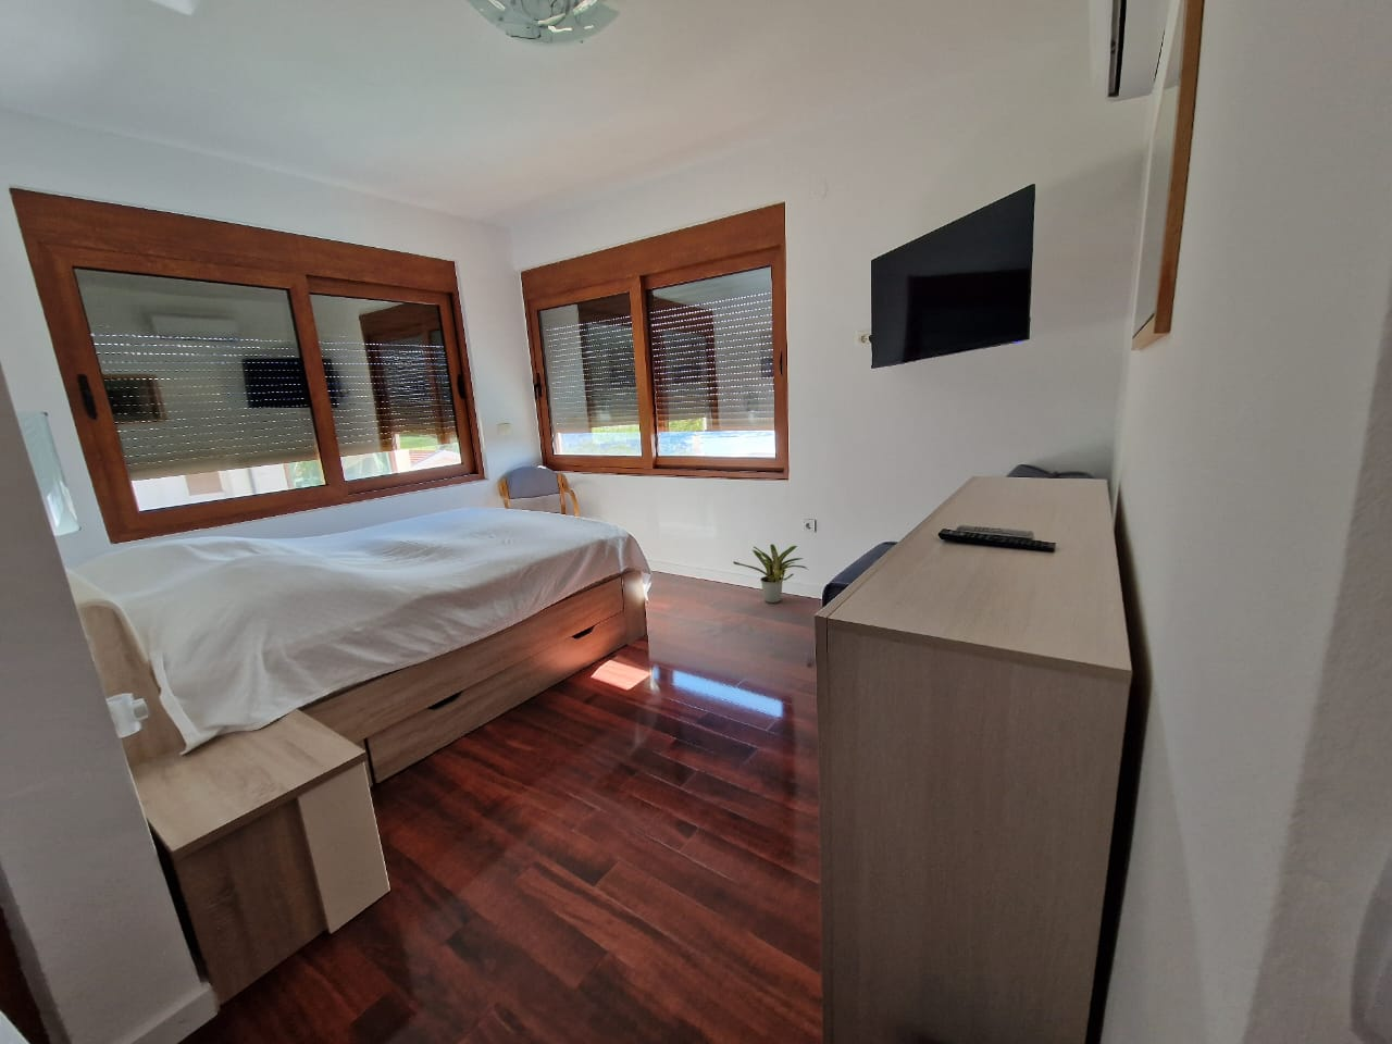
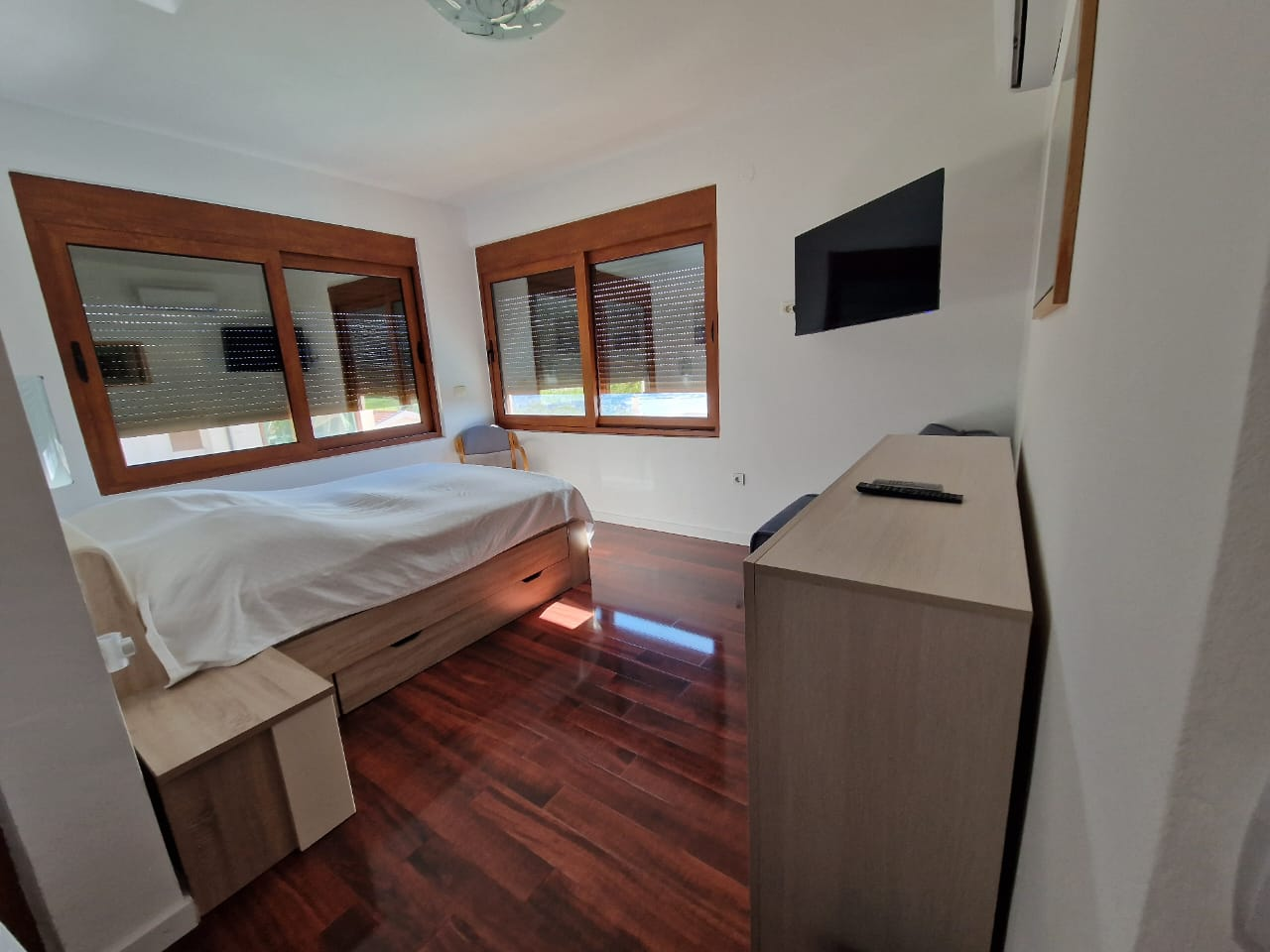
- potted plant [732,543,808,604]
